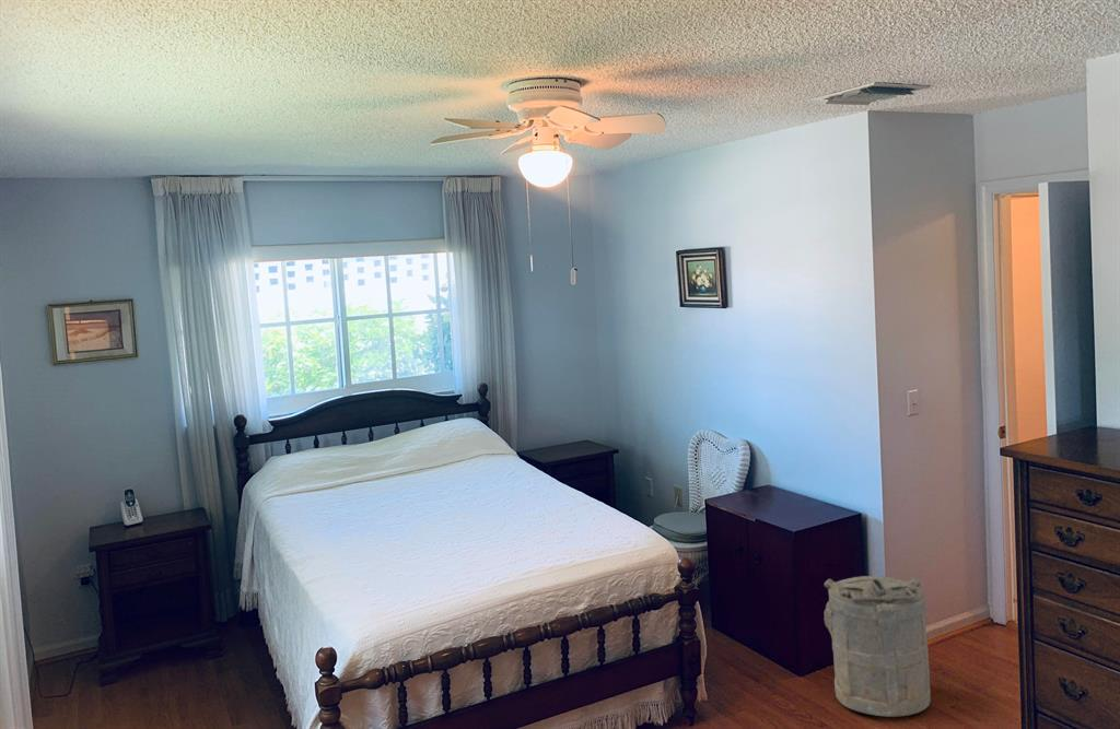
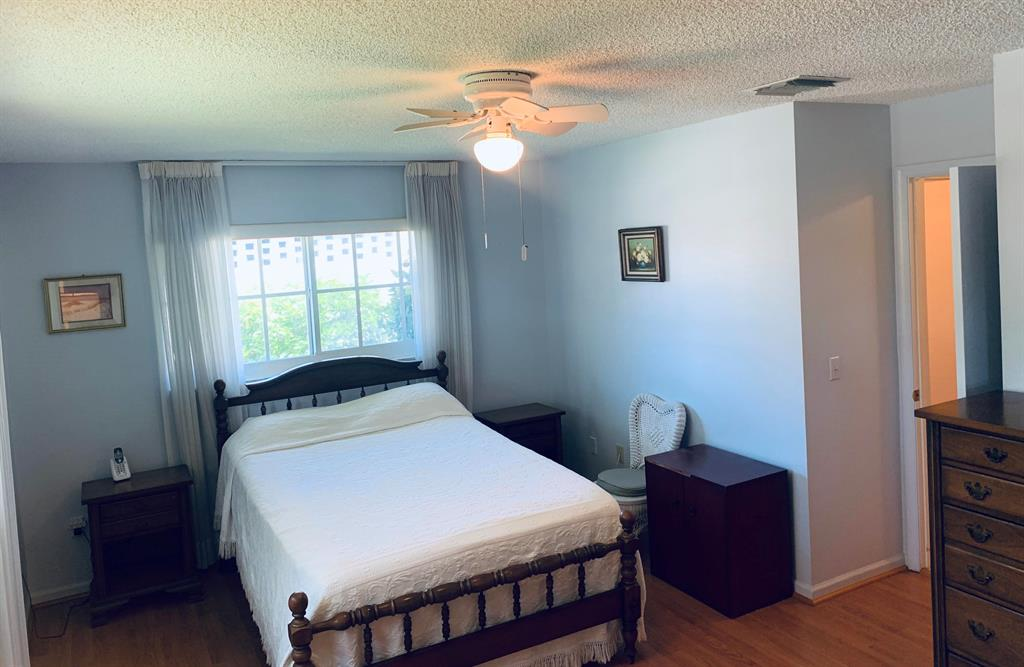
- laundry hamper [822,575,932,718]
